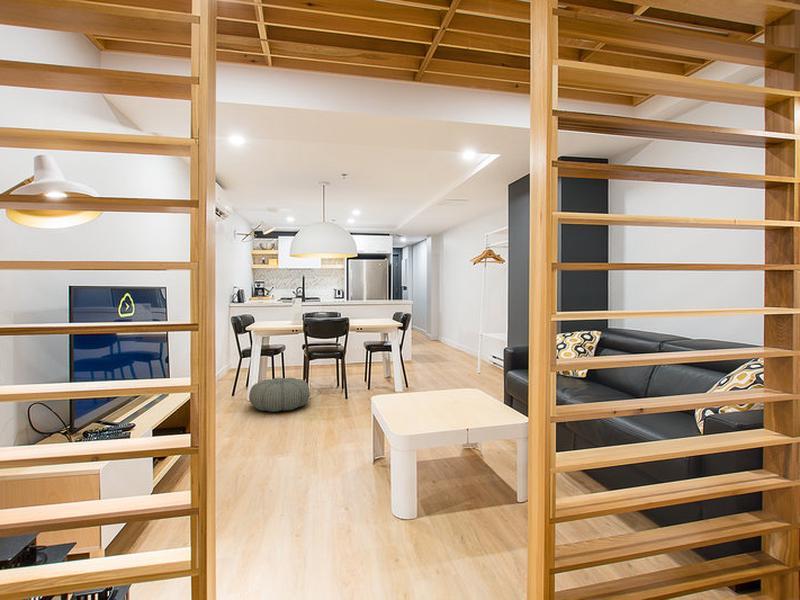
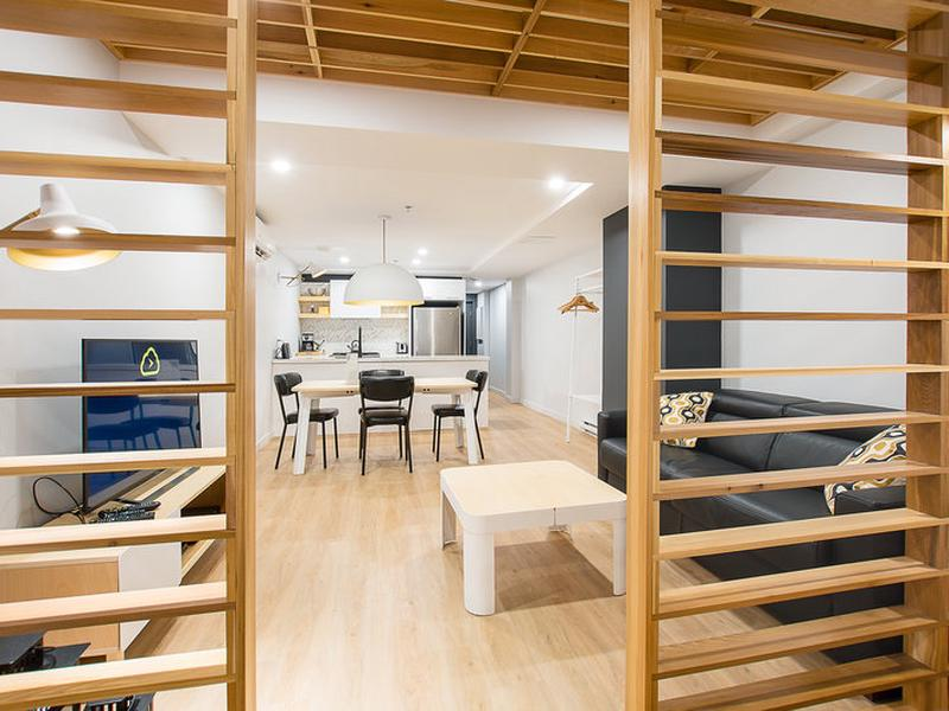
- pouf [248,377,311,413]
